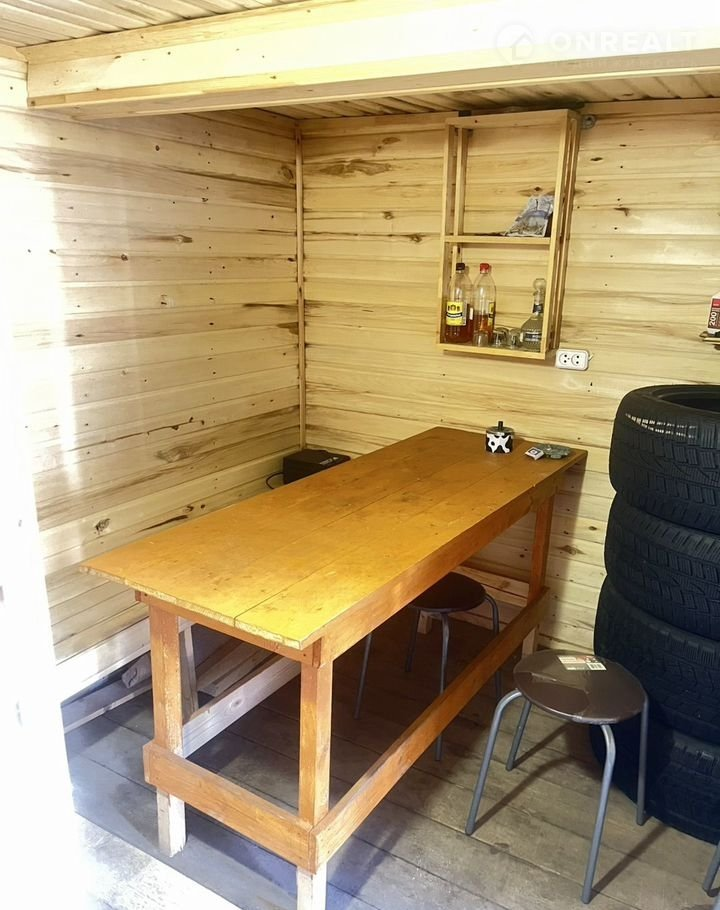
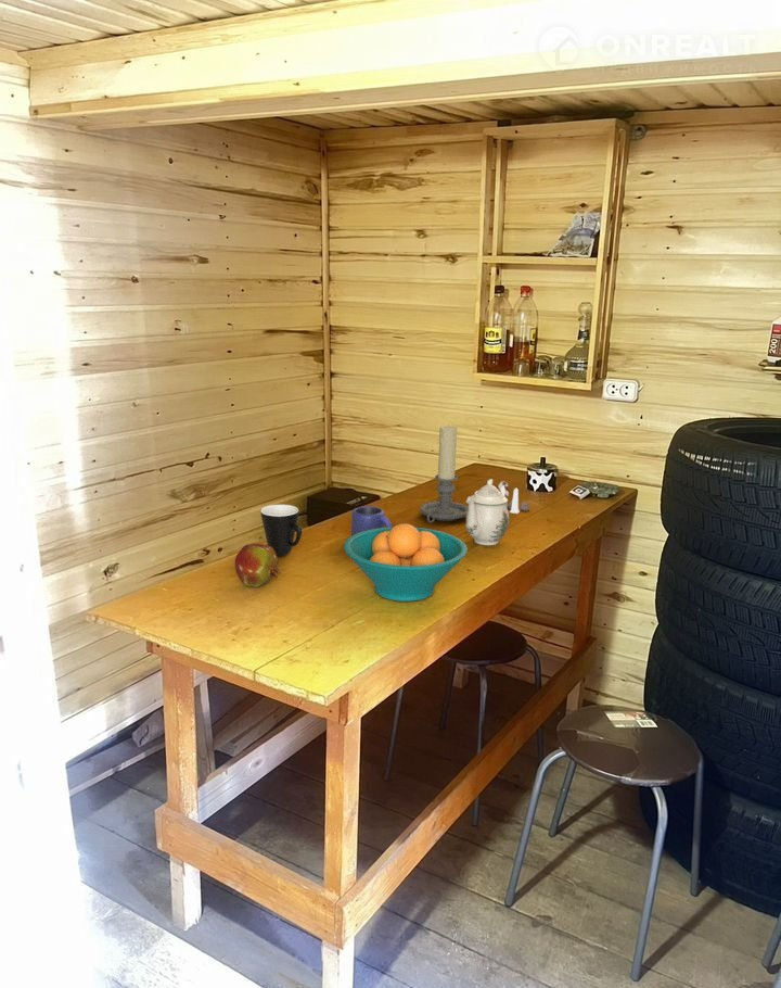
+ salt and pepper shaker set [501,485,530,515]
+ mug [350,505,393,536]
+ fruit bowl [343,522,469,603]
+ fruit [234,543,282,588]
+ teapot [465,478,510,546]
+ candle holder [419,425,469,524]
+ mug [259,504,303,557]
